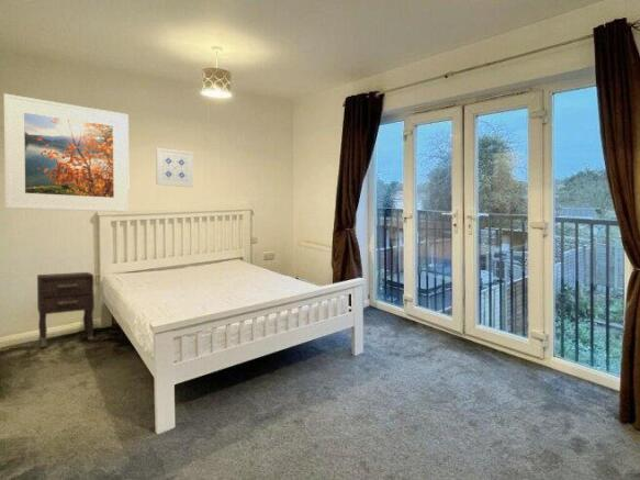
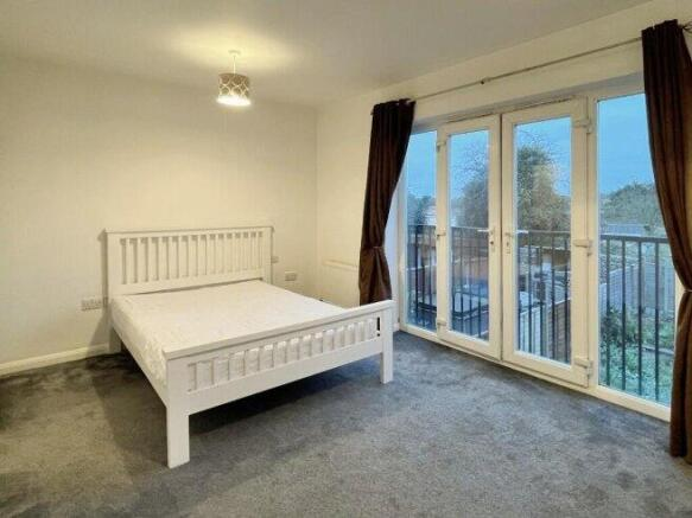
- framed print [3,92,131,213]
- wall art [155,147,194,188]
- nightstand [36,271,96,347]
